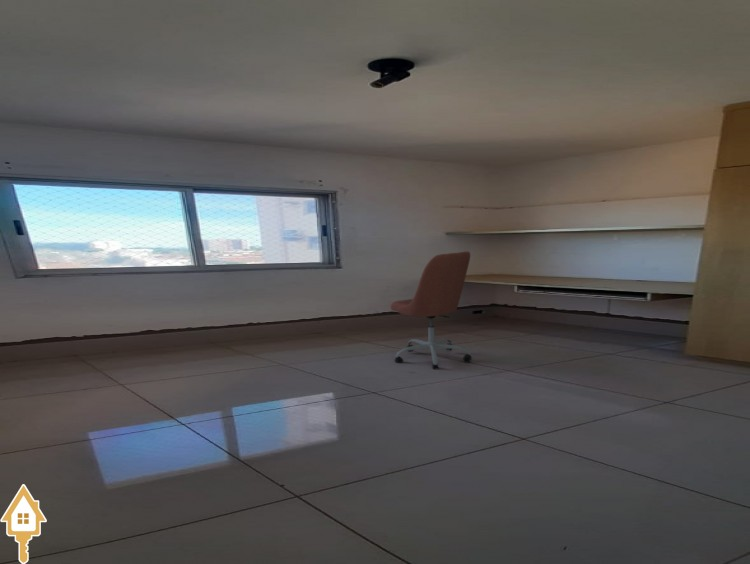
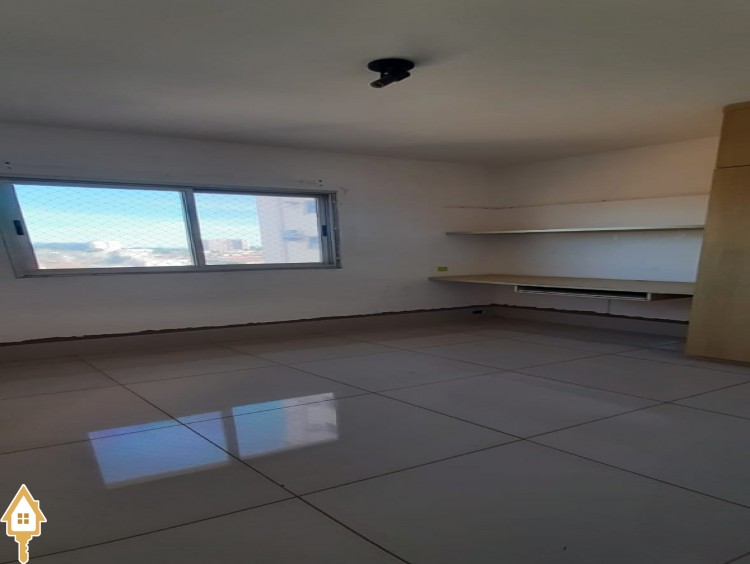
- office chair [390,250,473,370]
